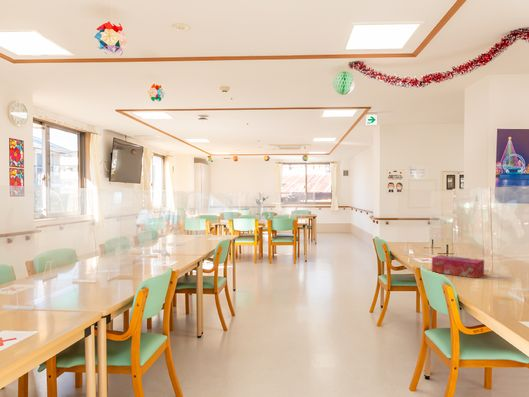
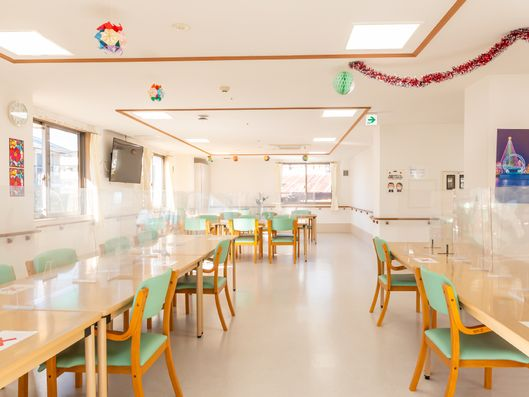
- tissue box [431,254,485,279]
